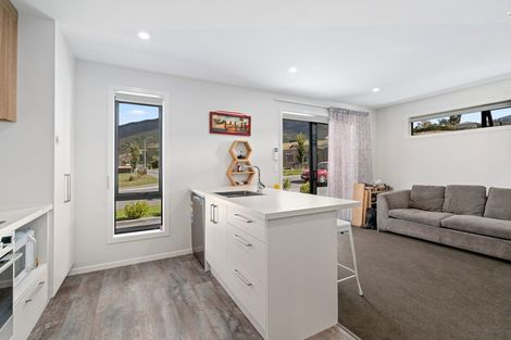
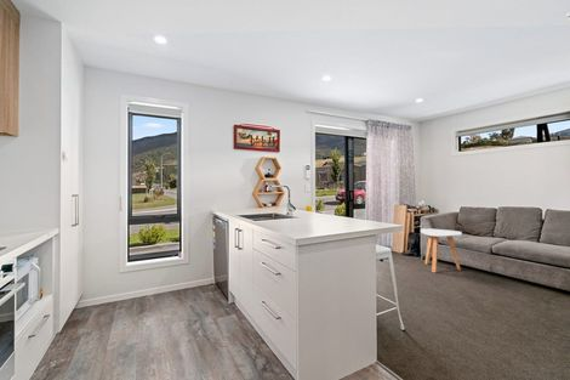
+ side table [420,227,463,273]
